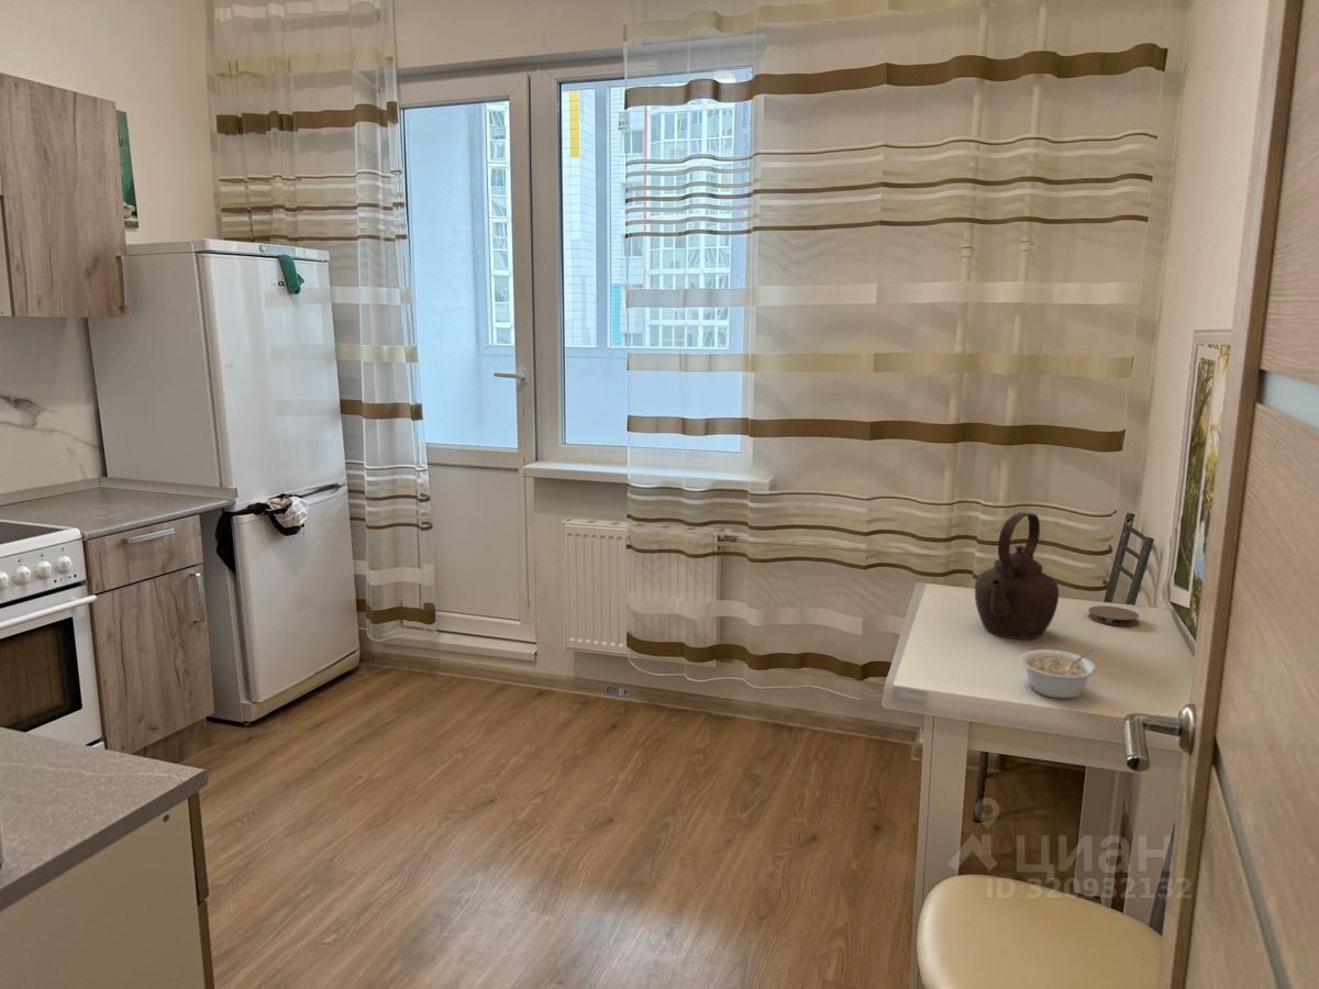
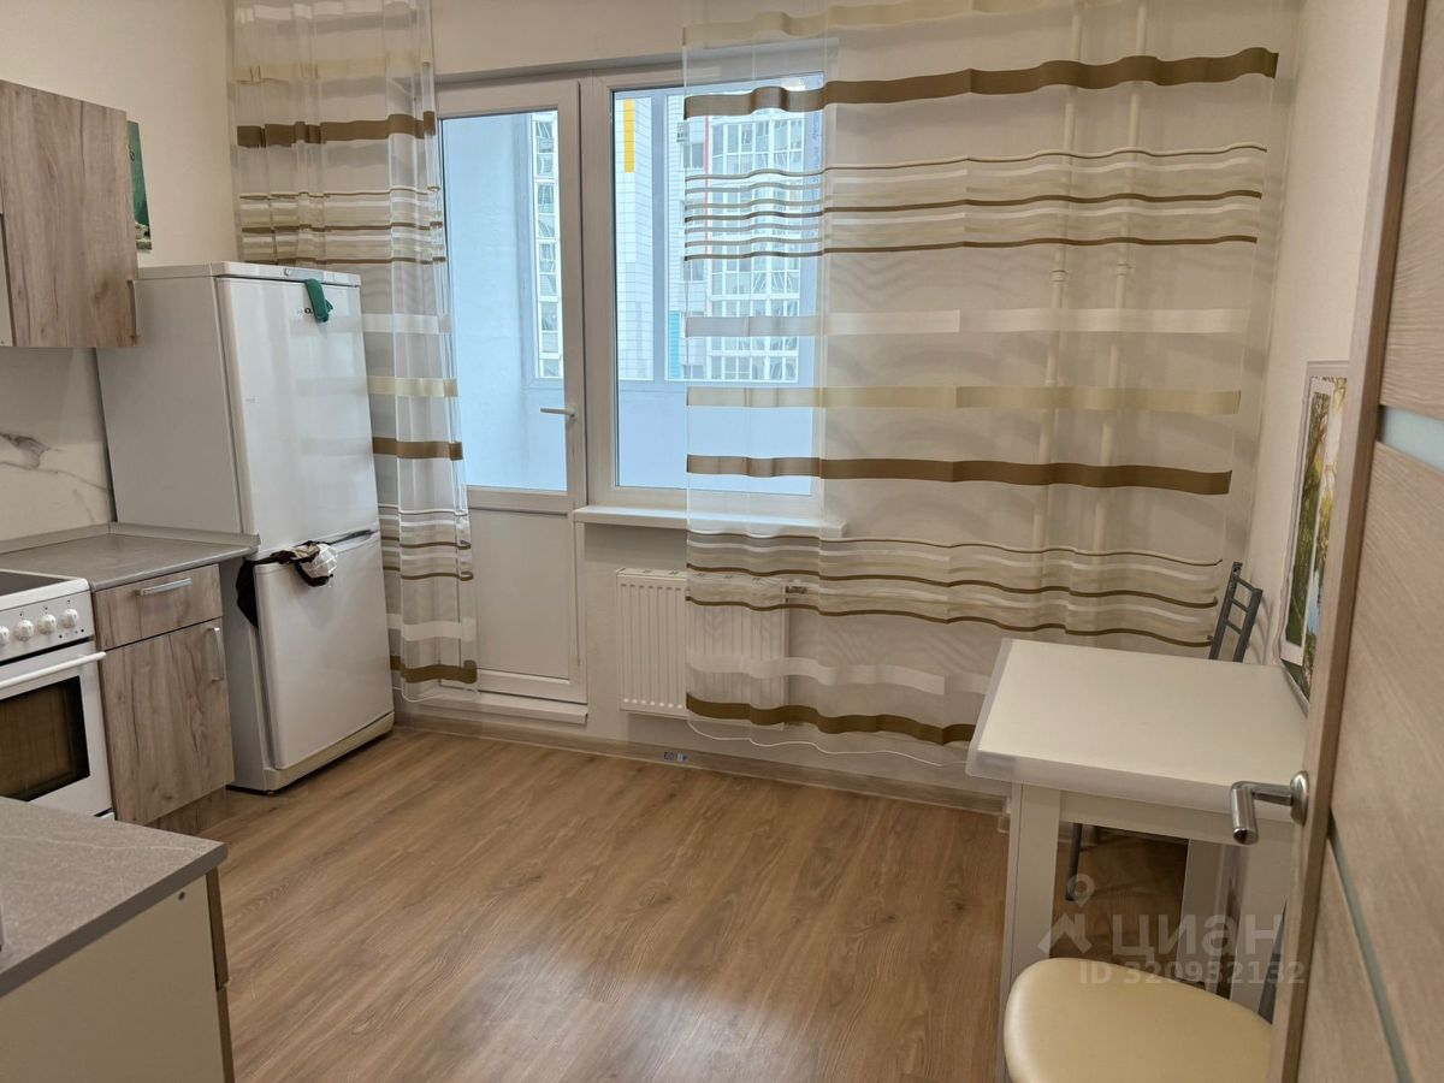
- teapot [974,511,1060,640]
- coaster [1087,604,1140,626]
- legume [1019,647,1097,700]
